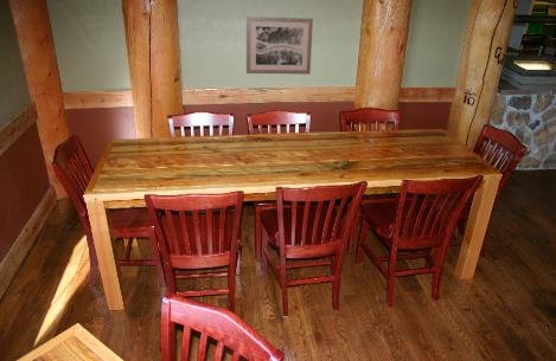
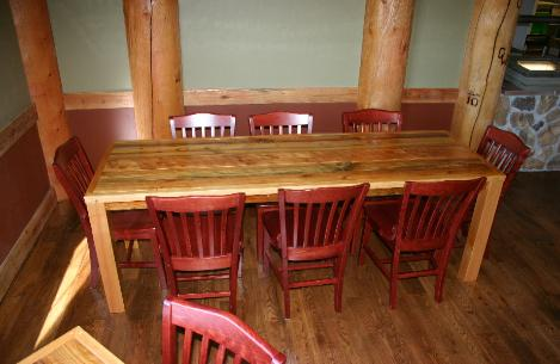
- wall art [245,15,314,76]
